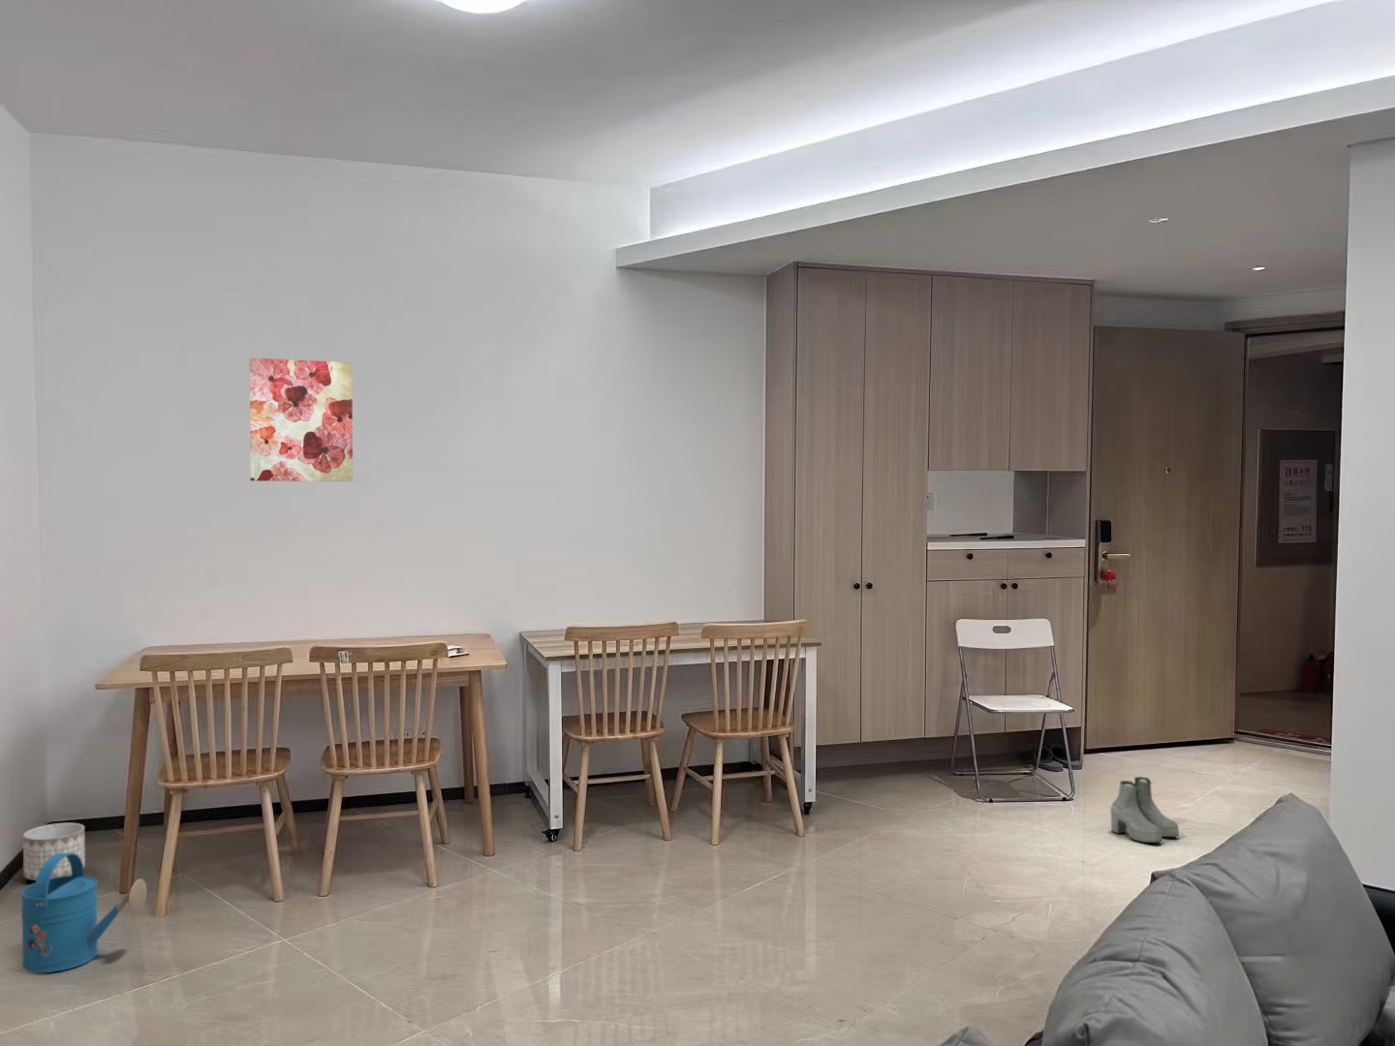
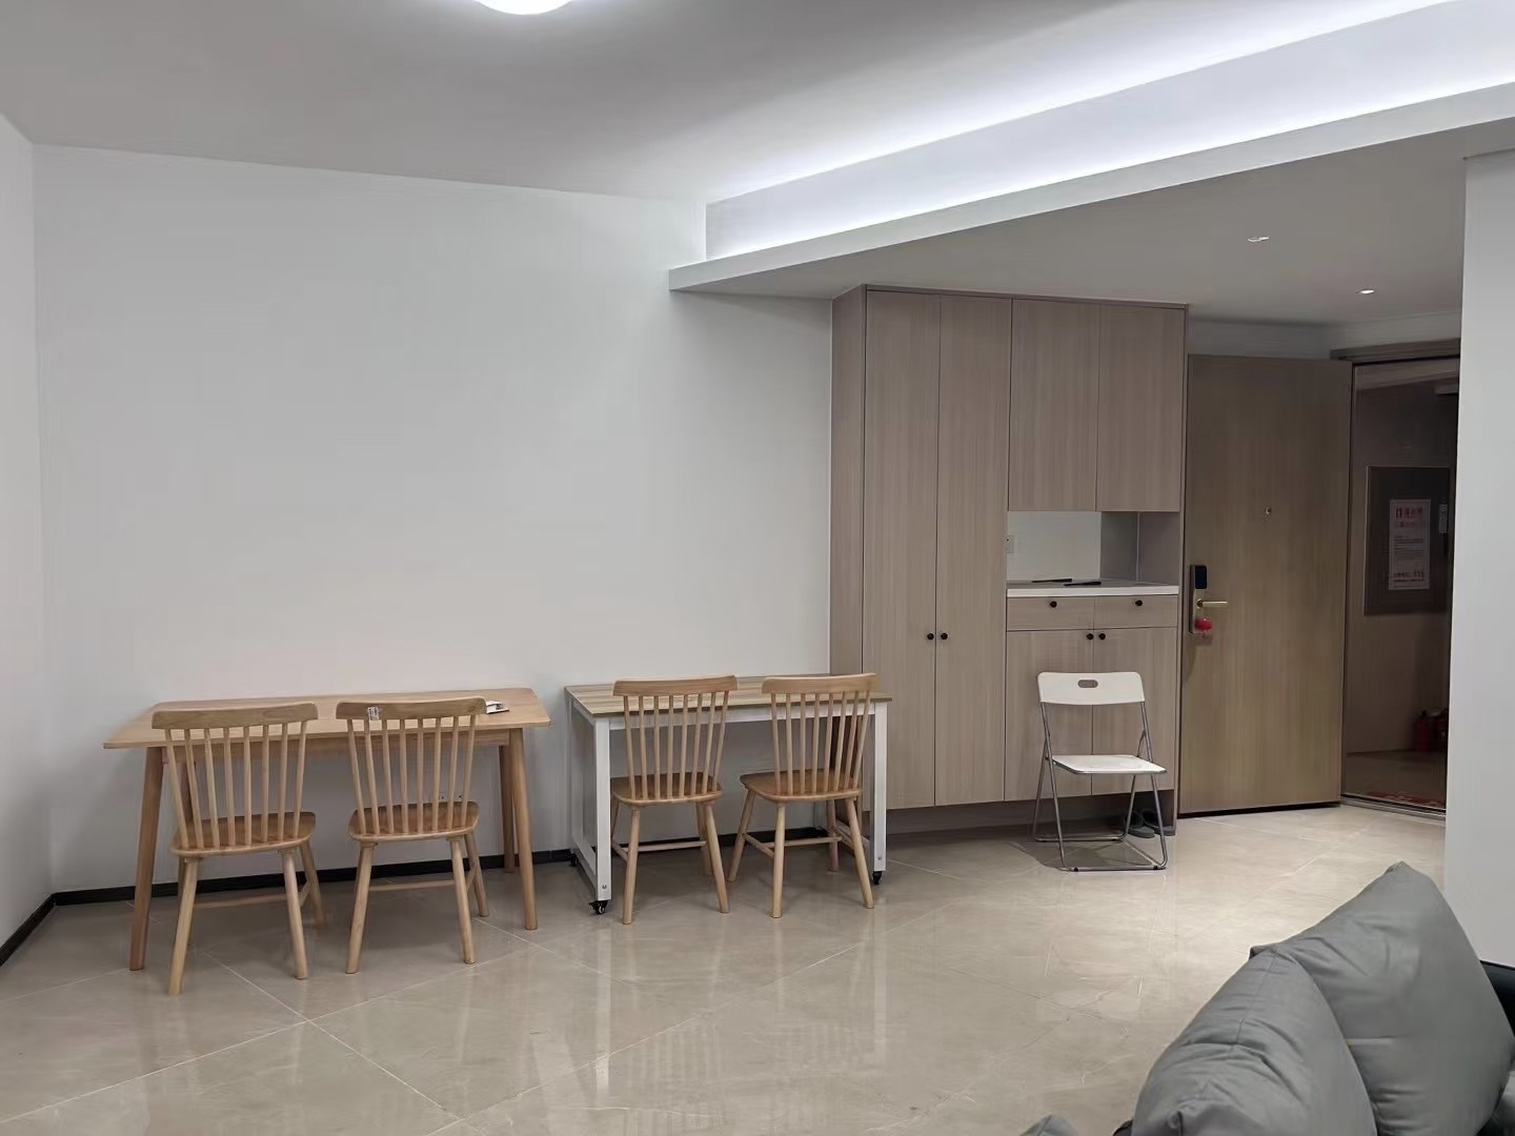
- boots [1109,776,1180,844]
- planter [22,822,86,881]
- wall art [249,357,354,482]
- watering can [21,853,148,973]
